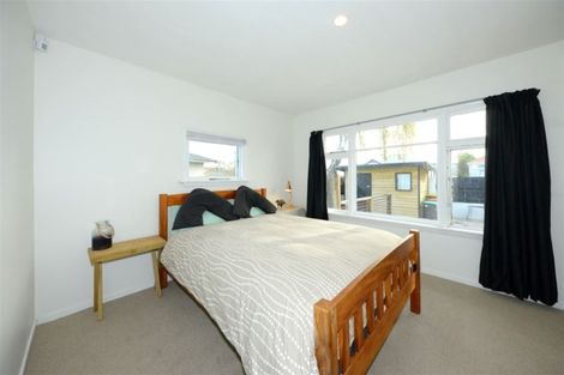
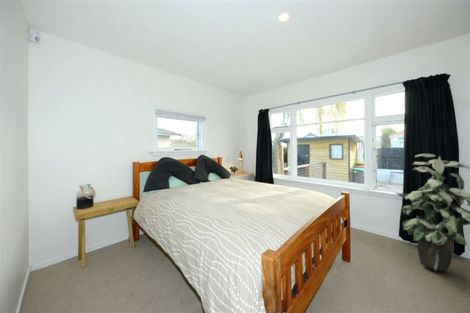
+ indoor plant [394,153,470,272]
